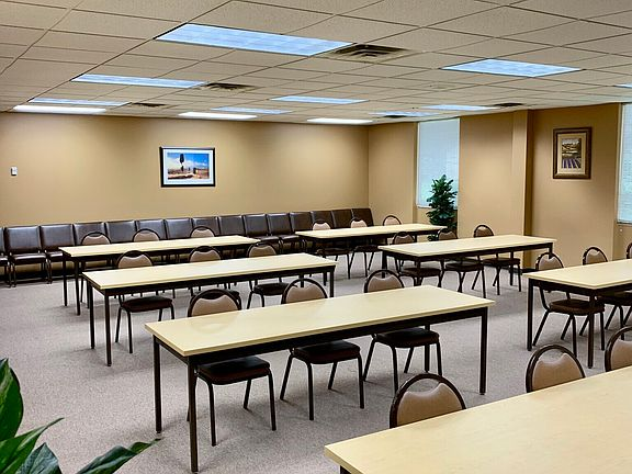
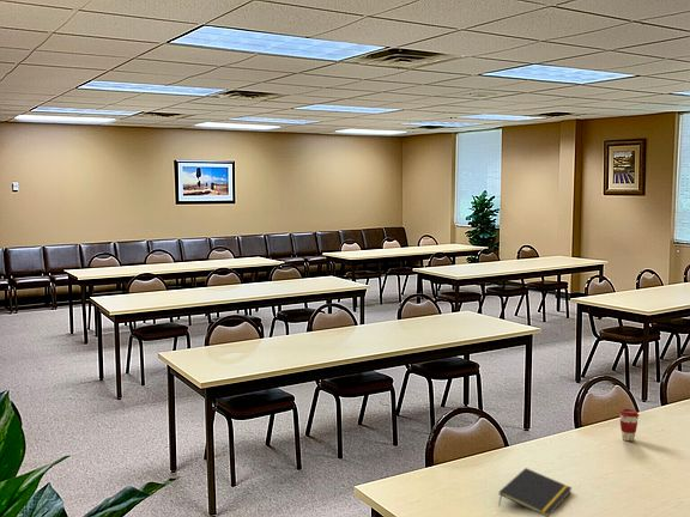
+ notepad [497,467,573,517]
+ coffee cup [618,408,640,443]
